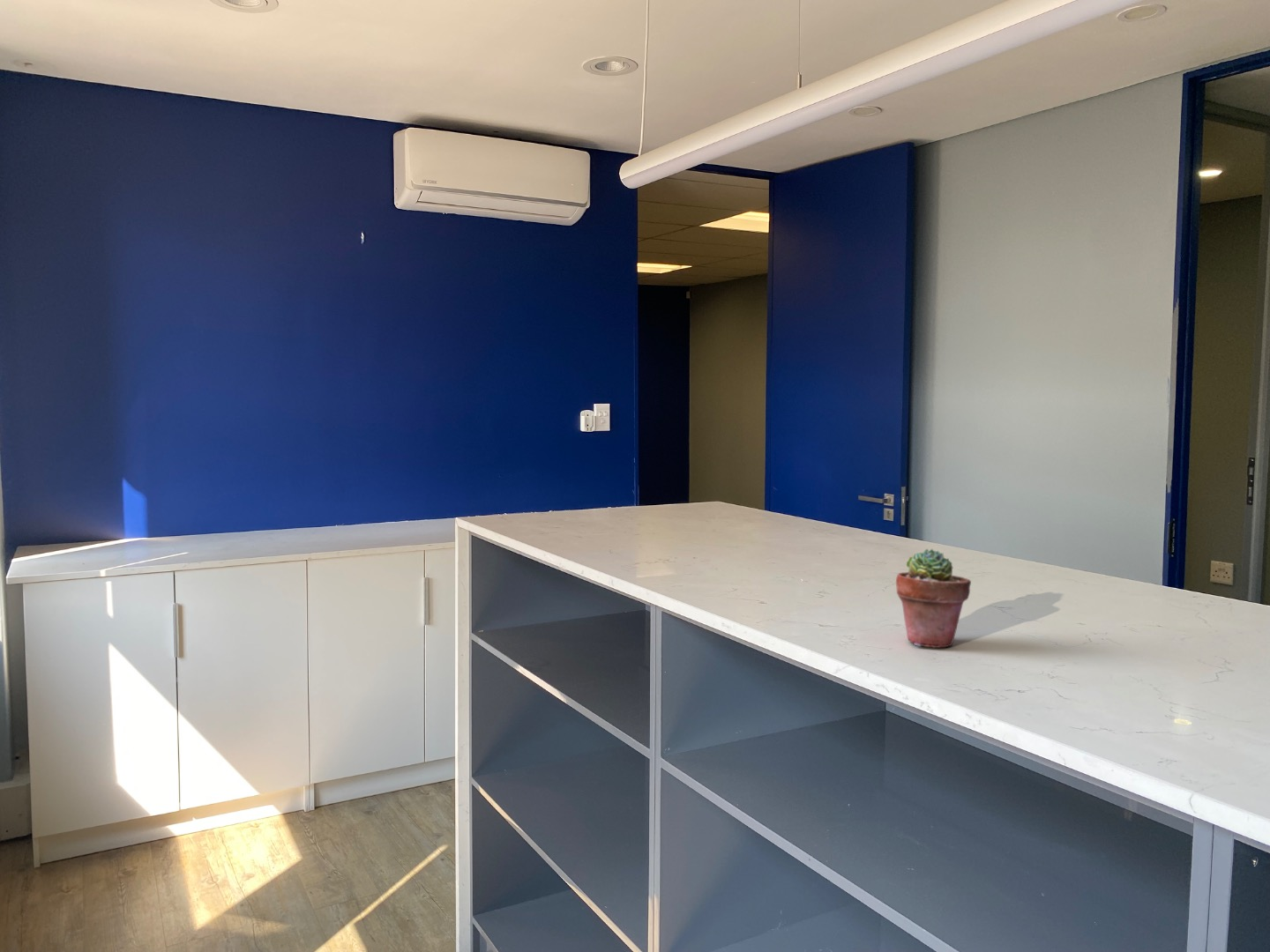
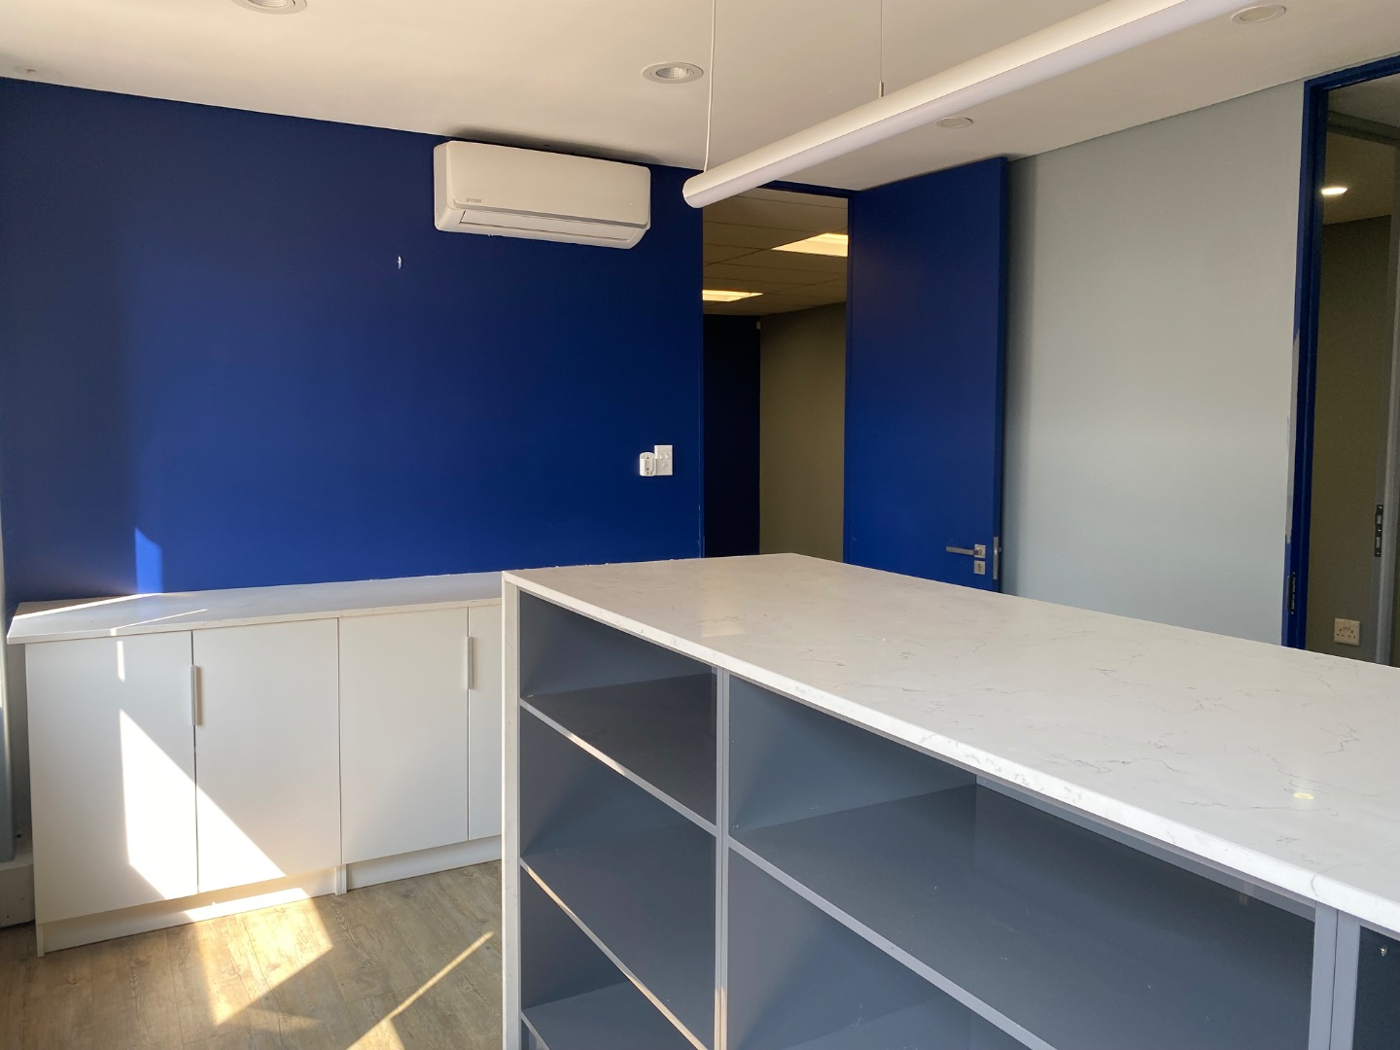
- potted succulent [895,548,972,649]
